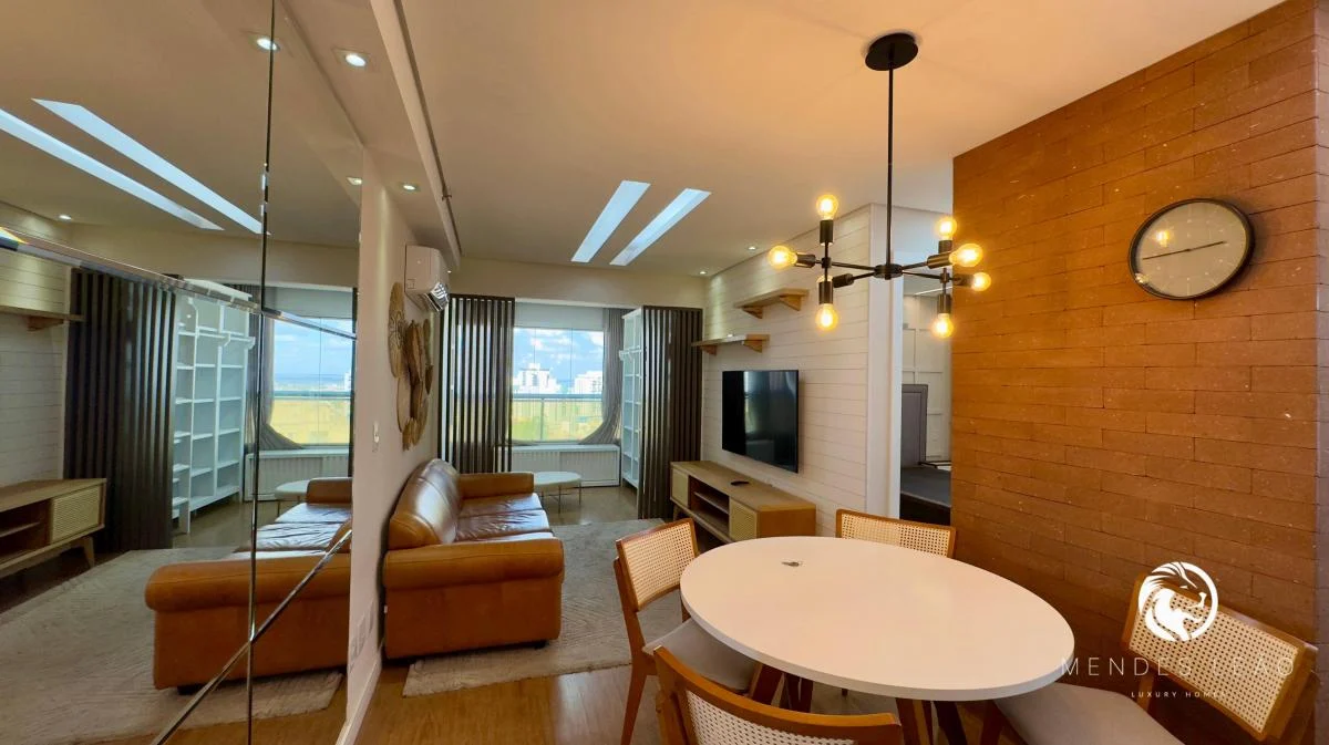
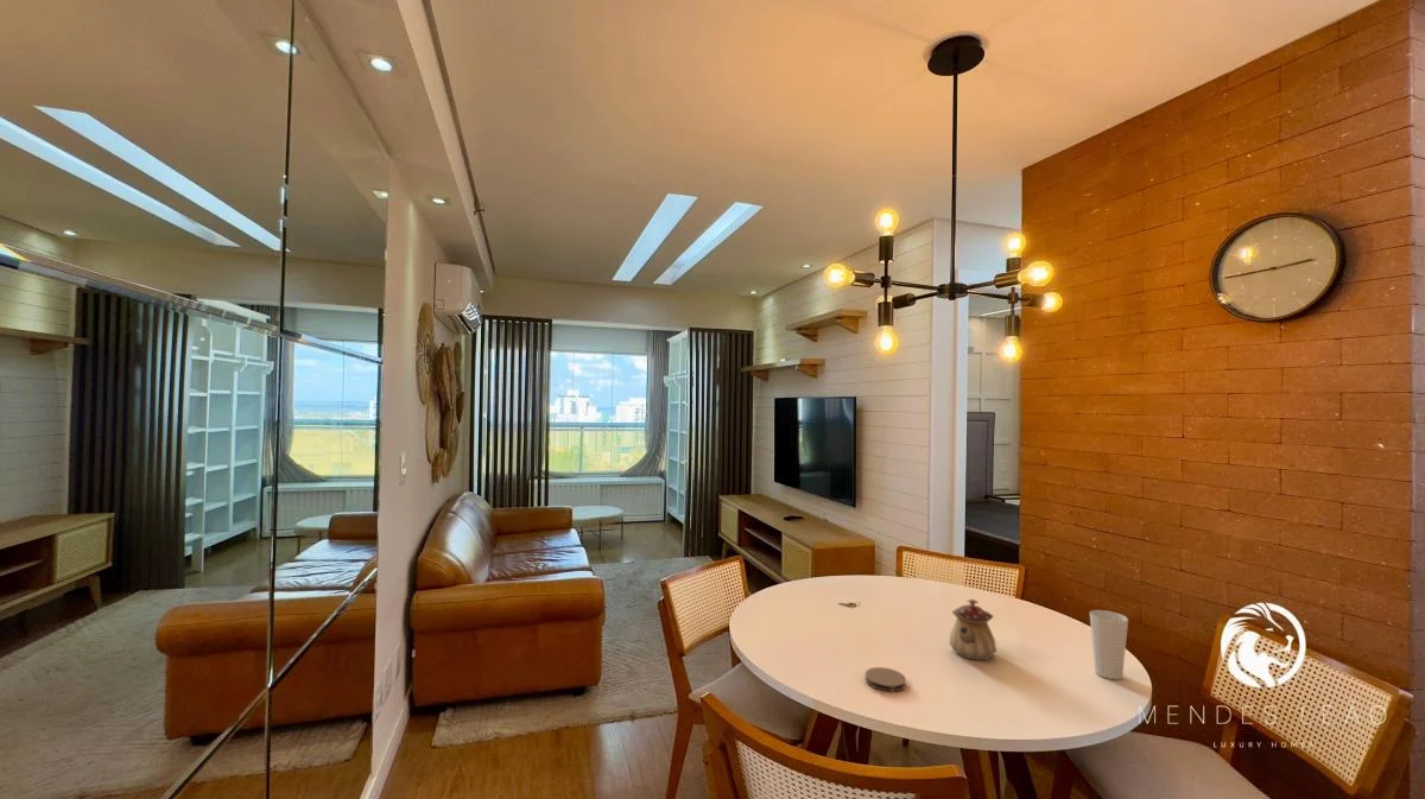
+ coaster [864,666,907,692]
+ teapot [949,598,998,661]
+ cup [1089,609,1129,680]
